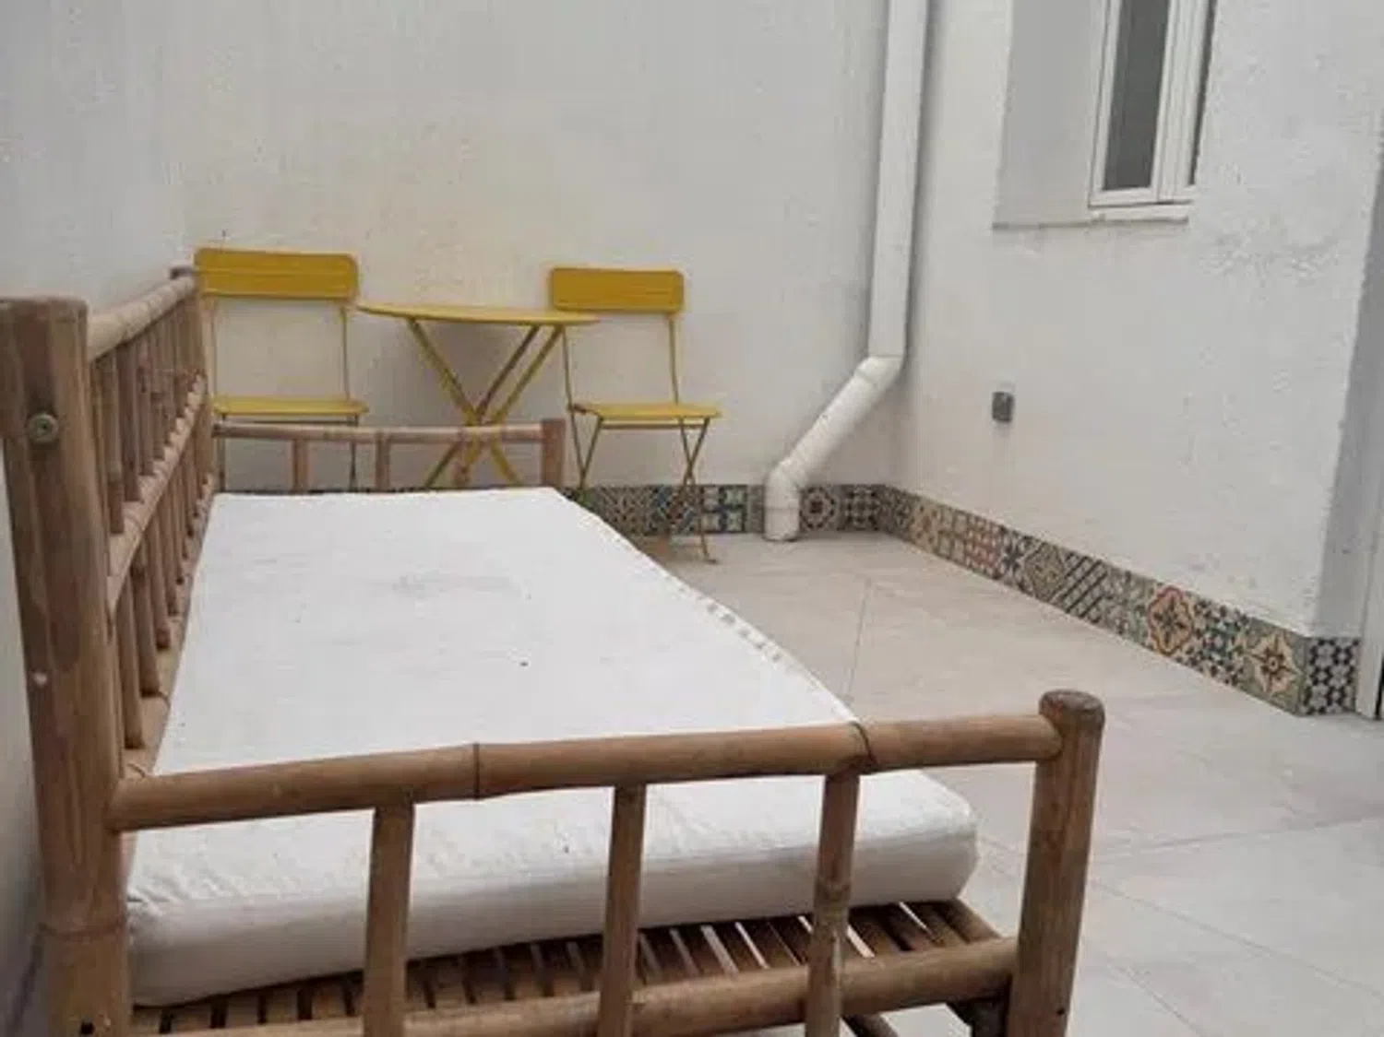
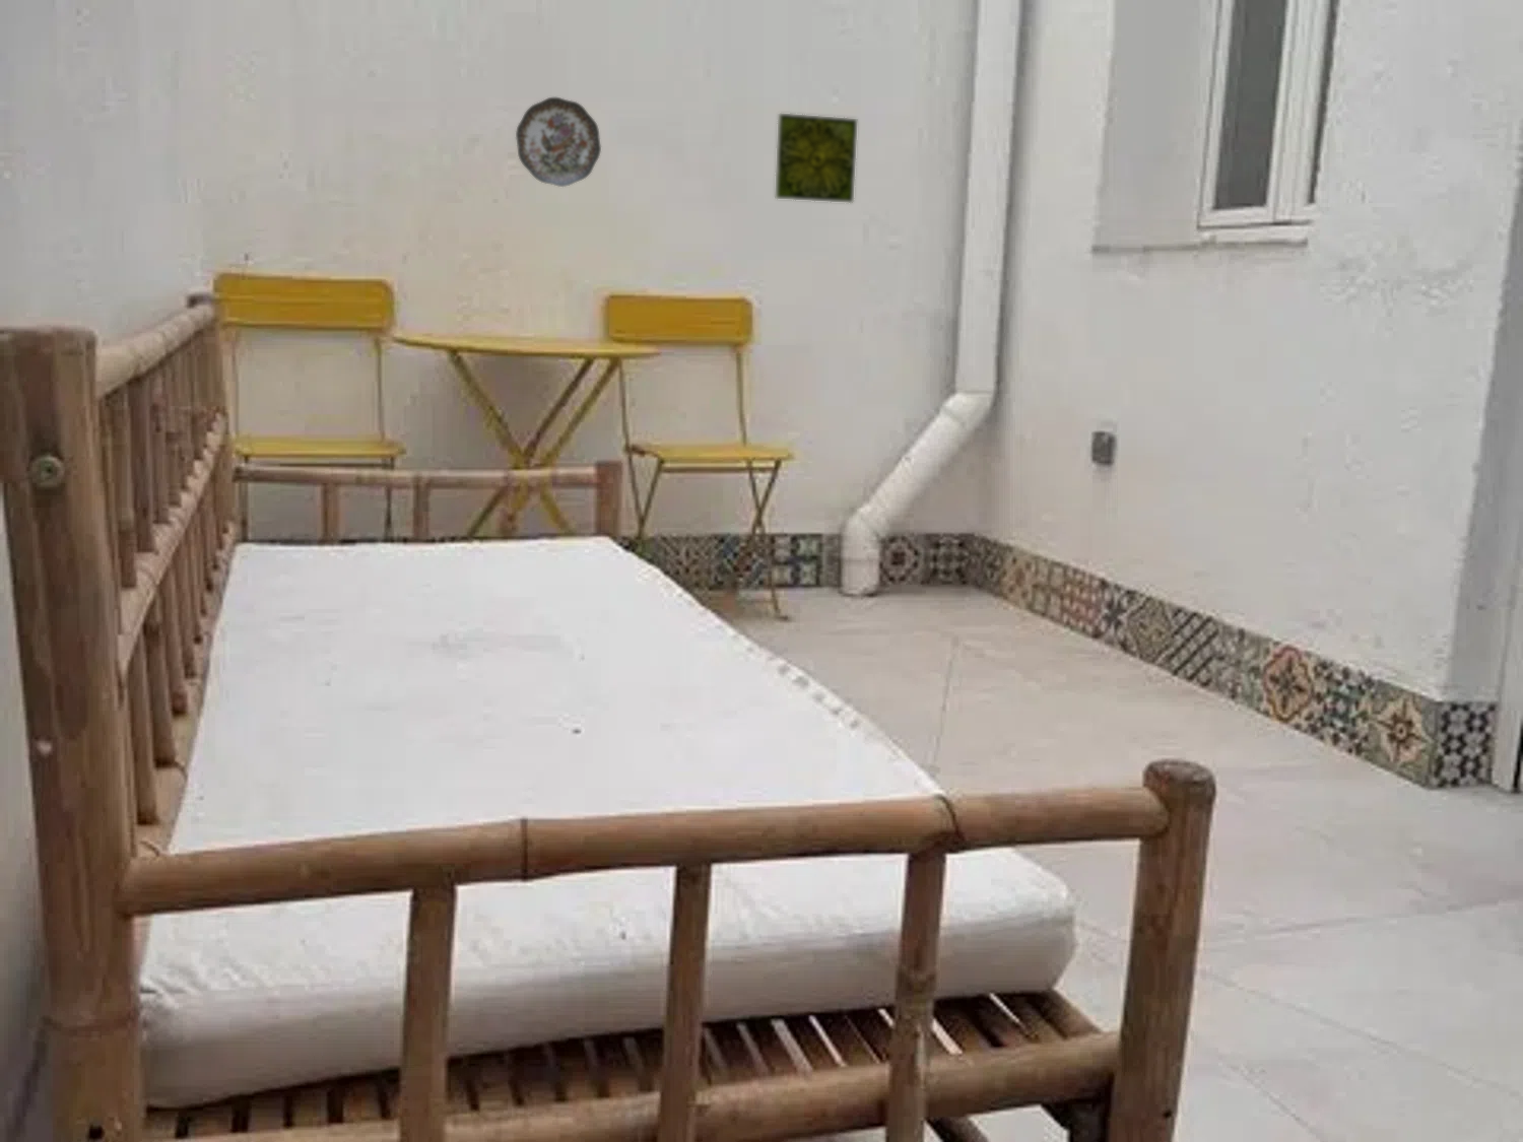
+ decorative plate [514,96,602,188]
+ decorative tile [775,113,857,204]
